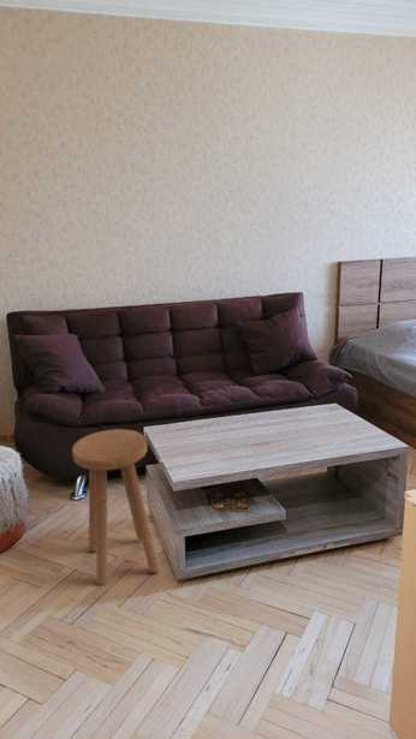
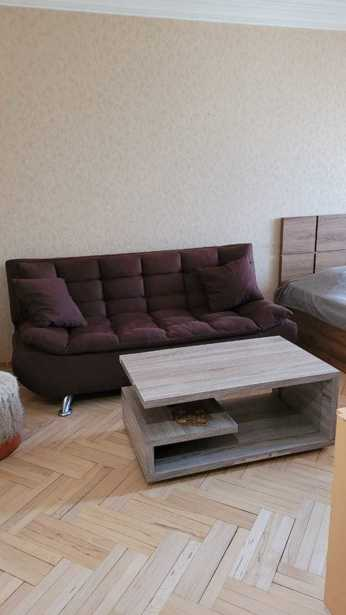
- stool [71,428,161,586]
